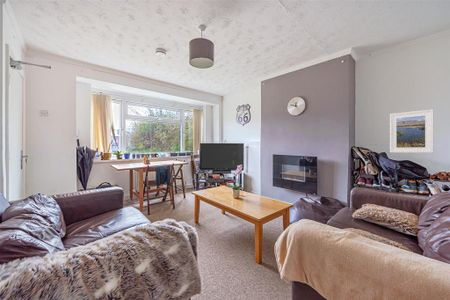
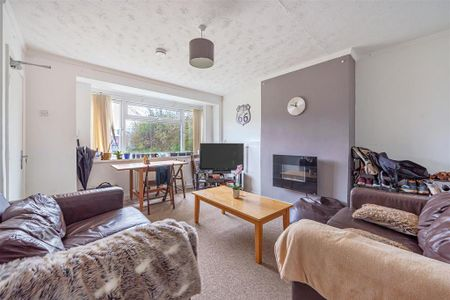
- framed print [389,108,434,154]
